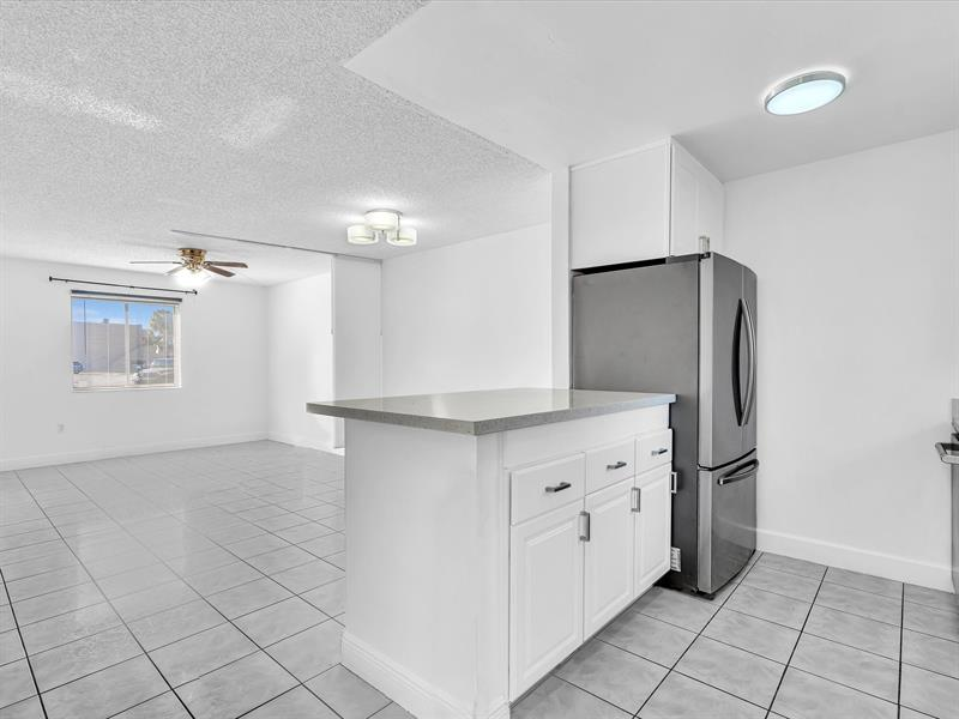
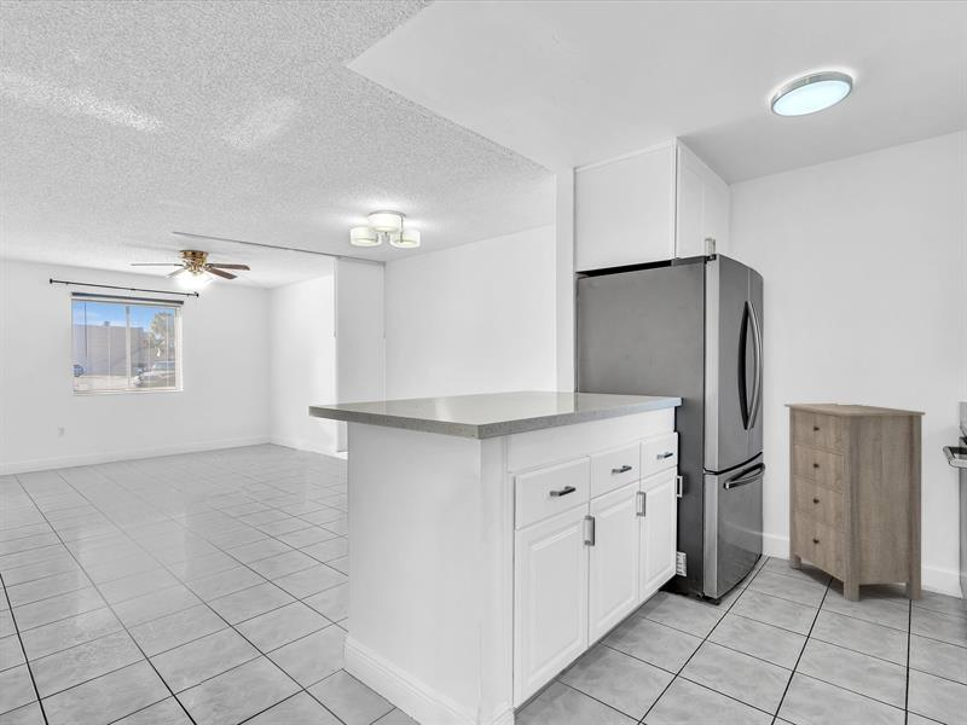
+ storage cabinet [783,402,926,603]
